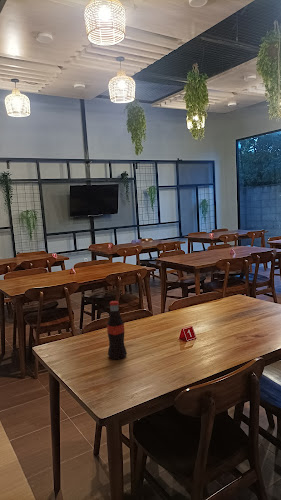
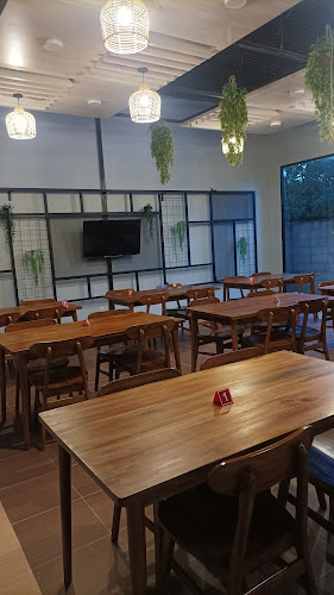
- bottle [106,300,128,361]
